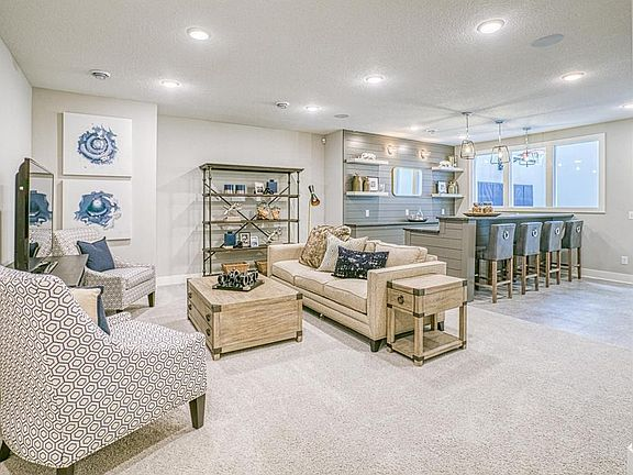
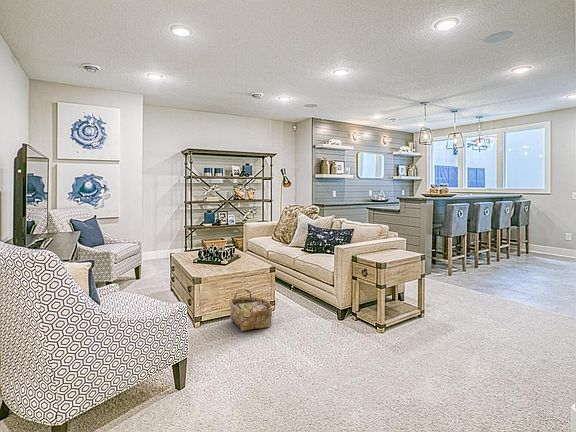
+ woven basket [229,288,273,332]
